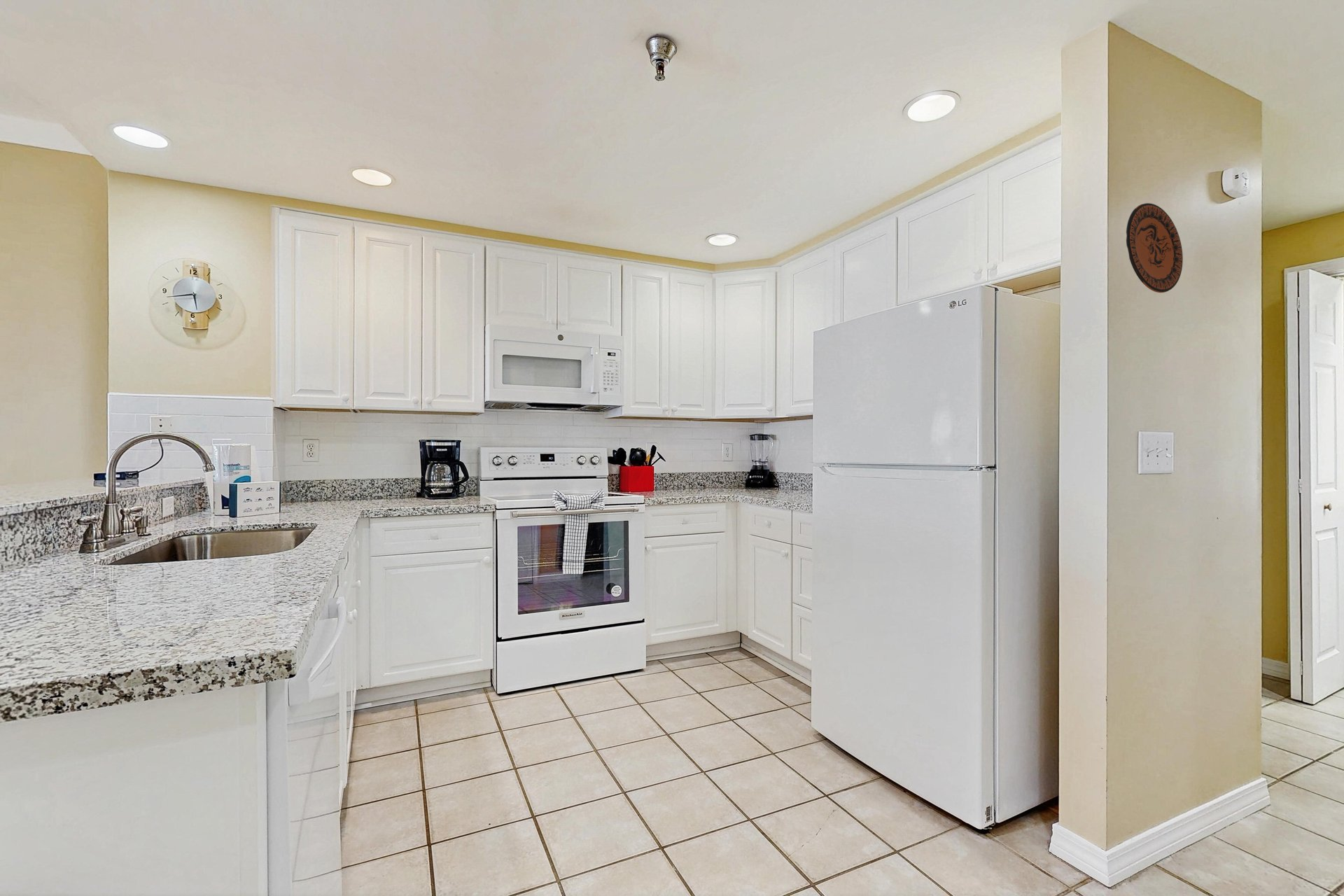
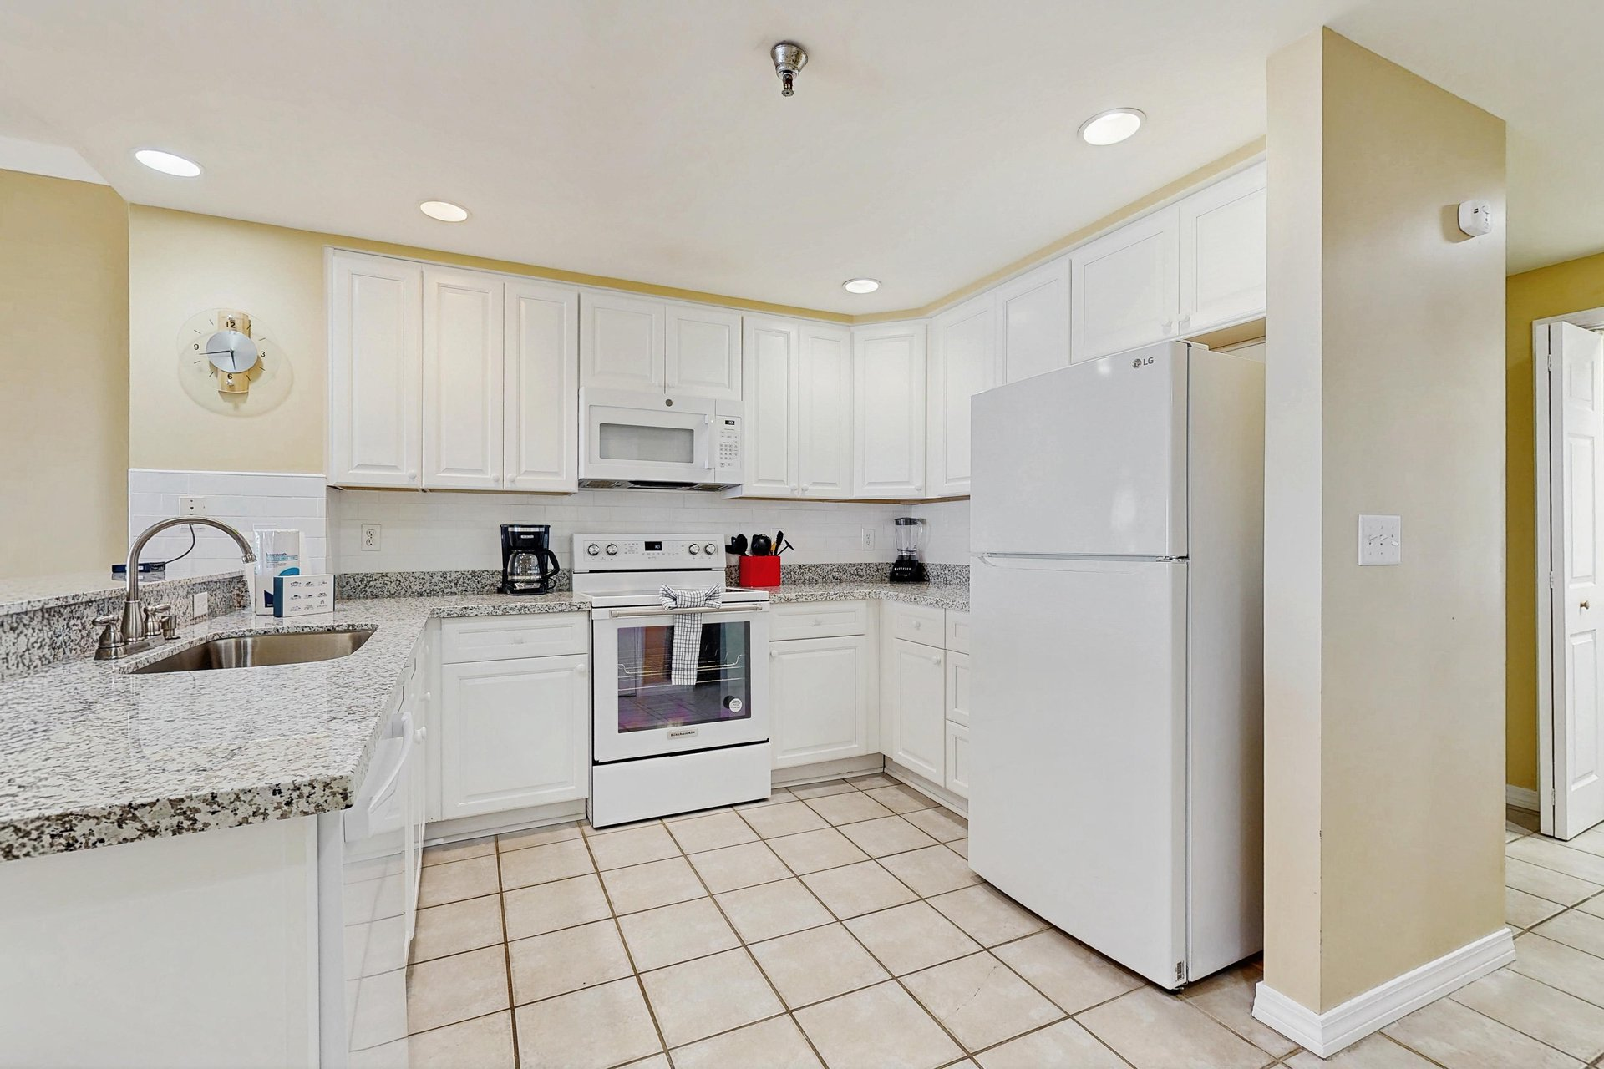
- decorative plate [1126,202,1184,293]
